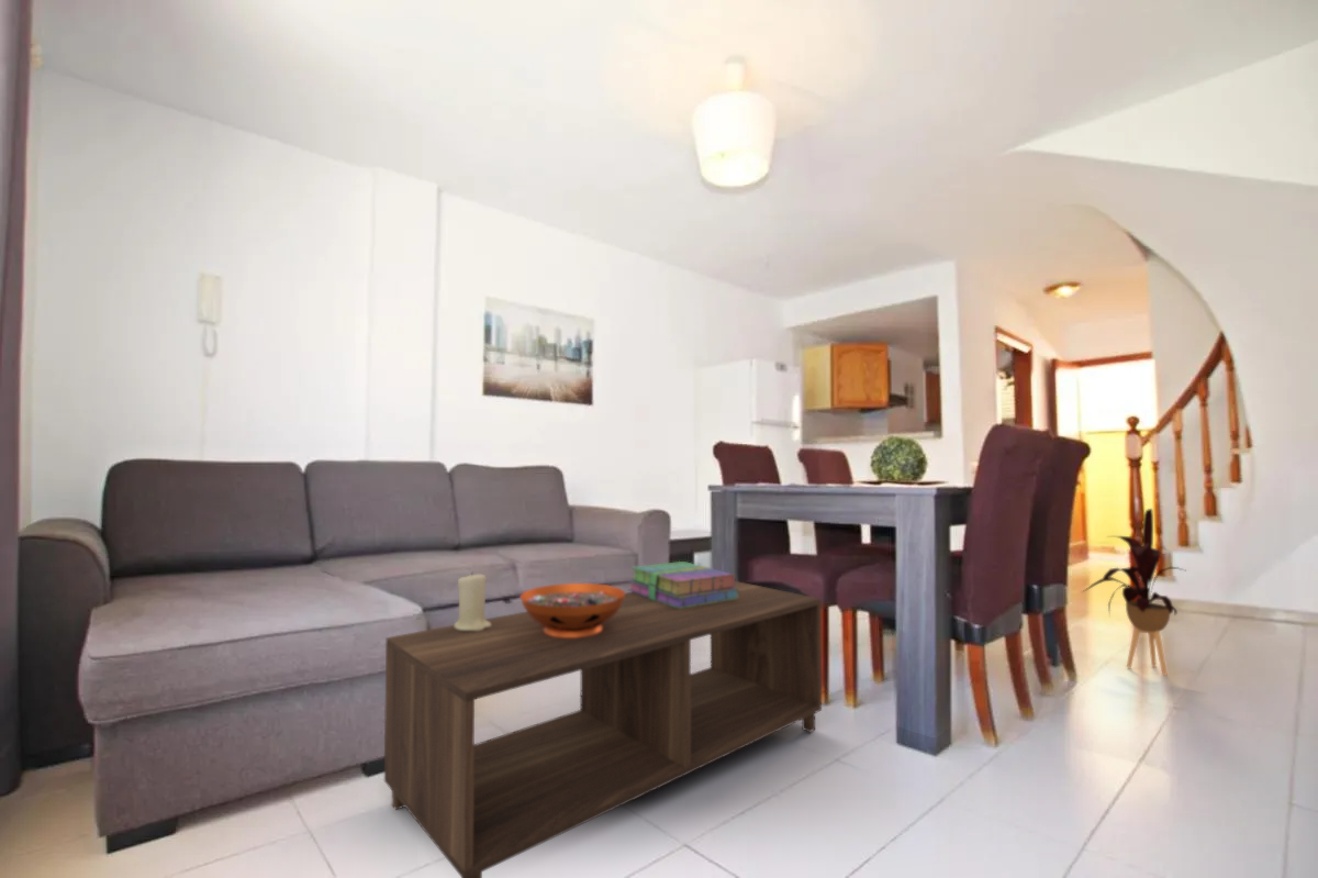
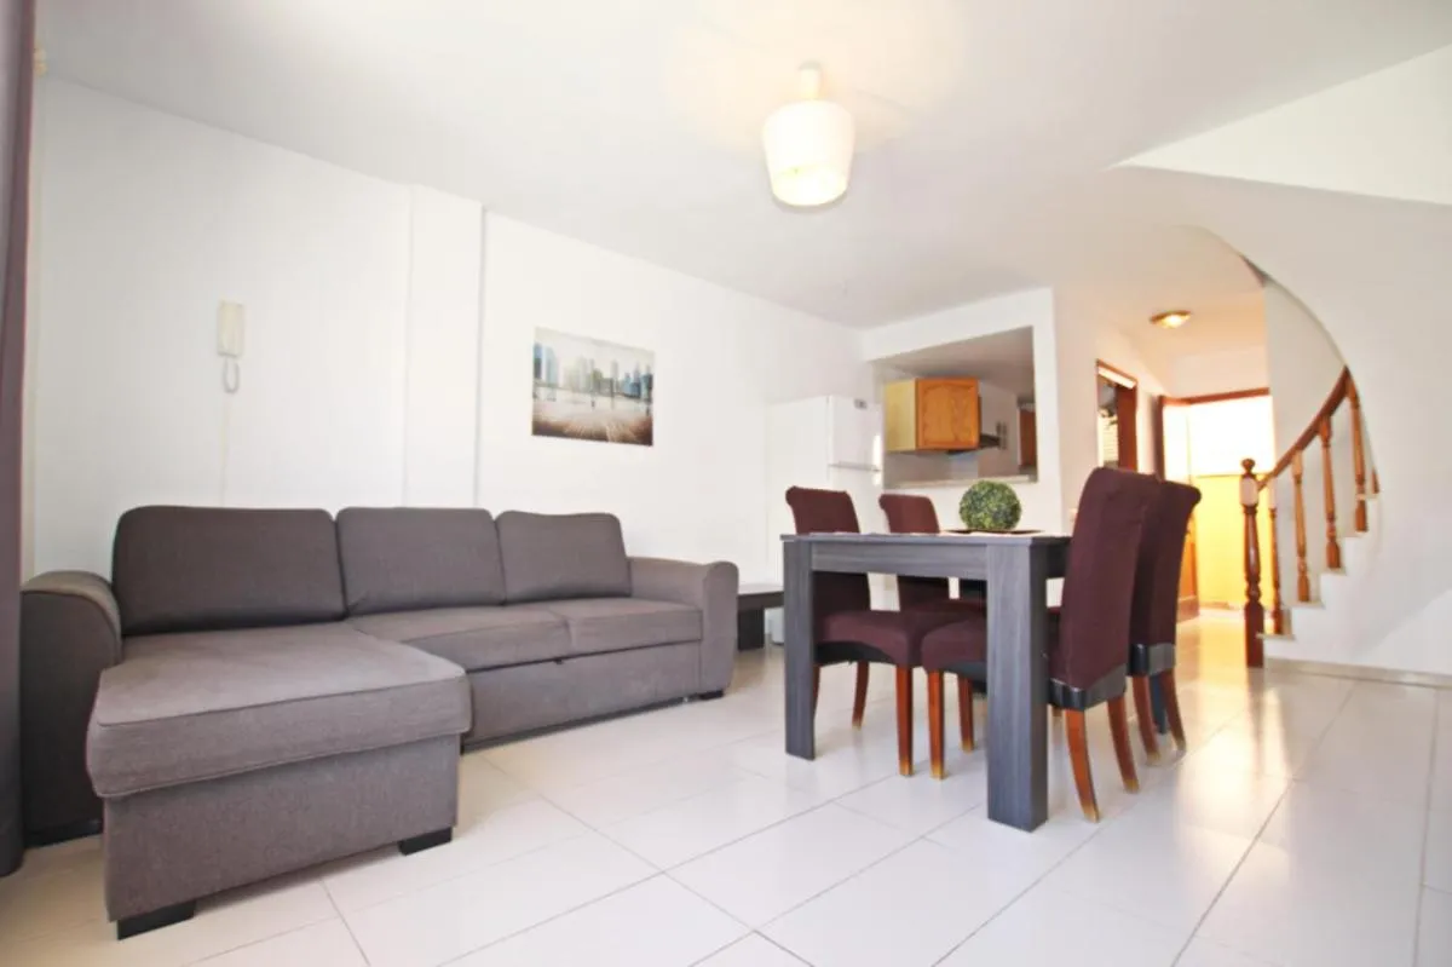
- decorative bowl [518,582,626,637]
- books [627,560,739,609]
- house plant [1081,508,1188,677]
- coffee table [383,580,823,878]
- candle [454,570,491,631]
